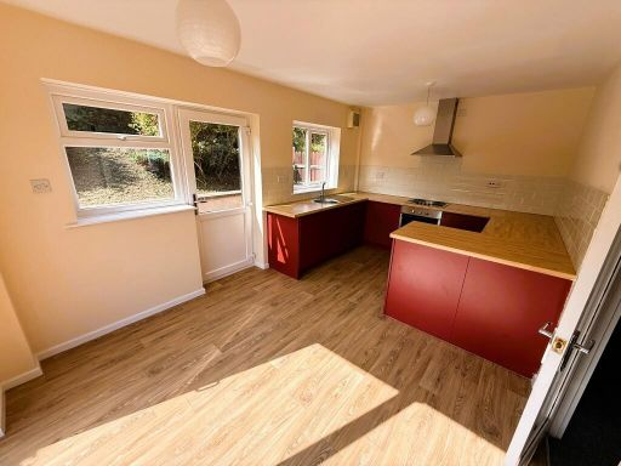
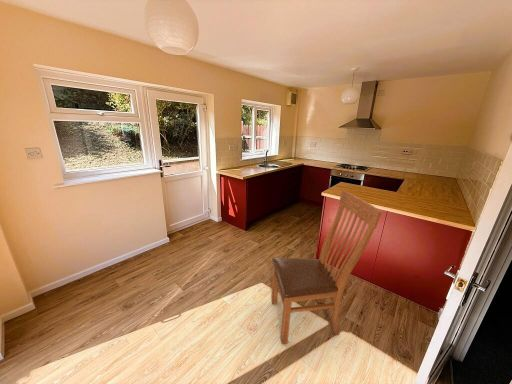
+ chair [270,189,383,345]
